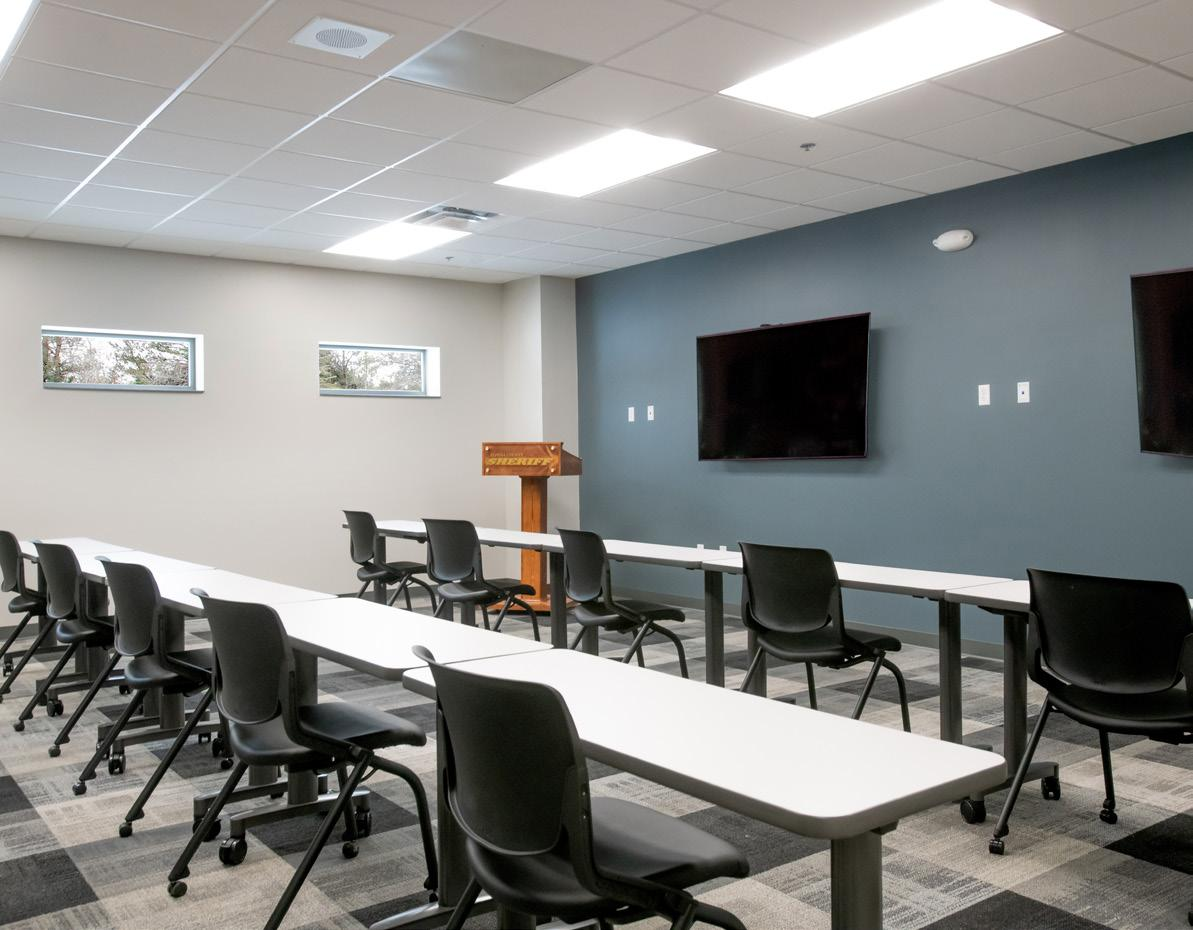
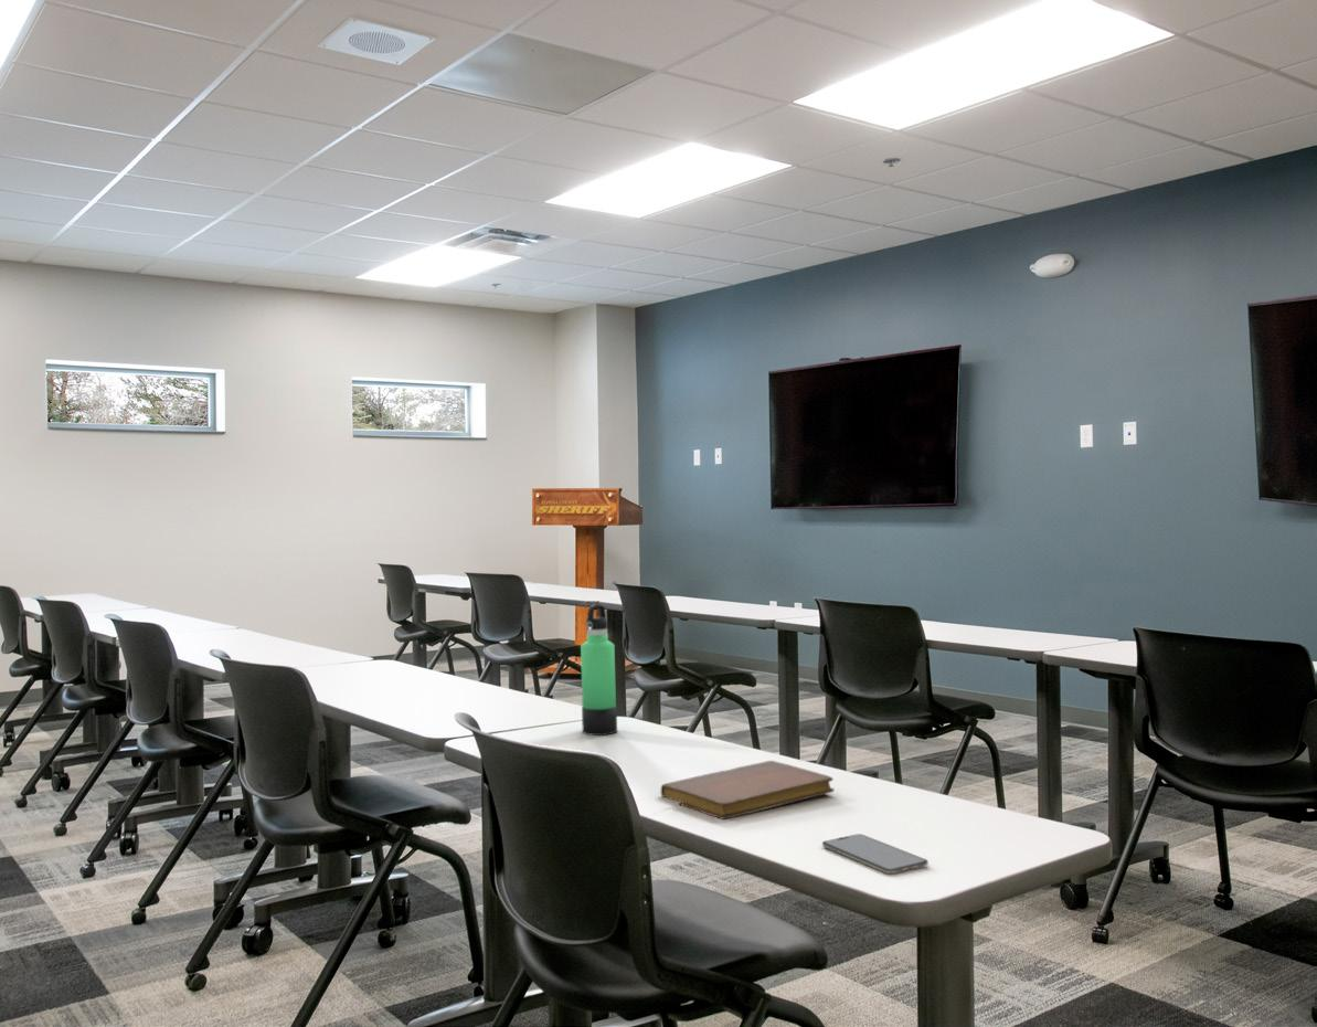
+ notebook [660,760,835,820]
+ smartphone [821,833,930,875]
+ thermos bottle [580,603,618,737]
